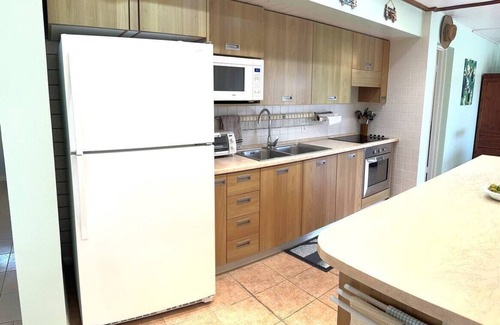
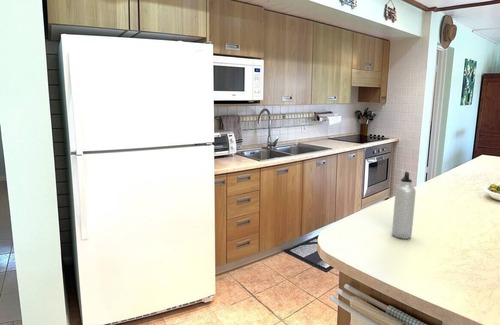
+ water bottle [391,170,417,240]
